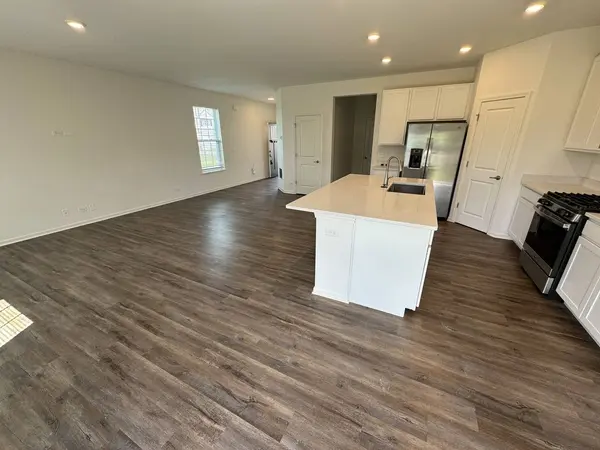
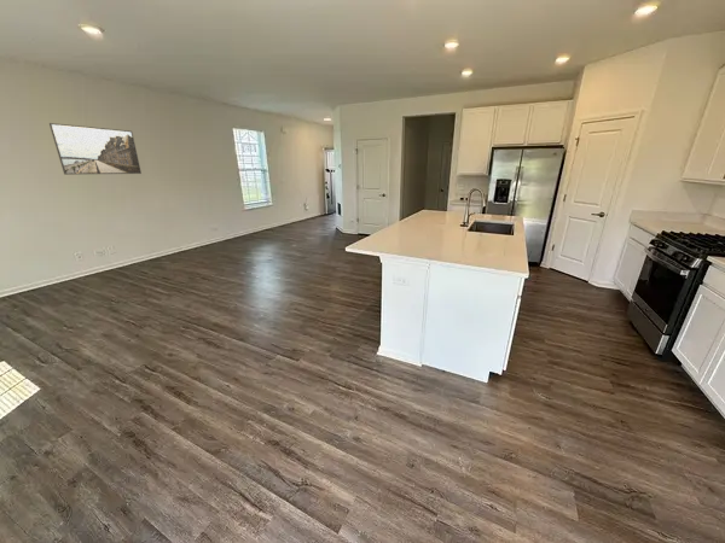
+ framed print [48,122,143,176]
